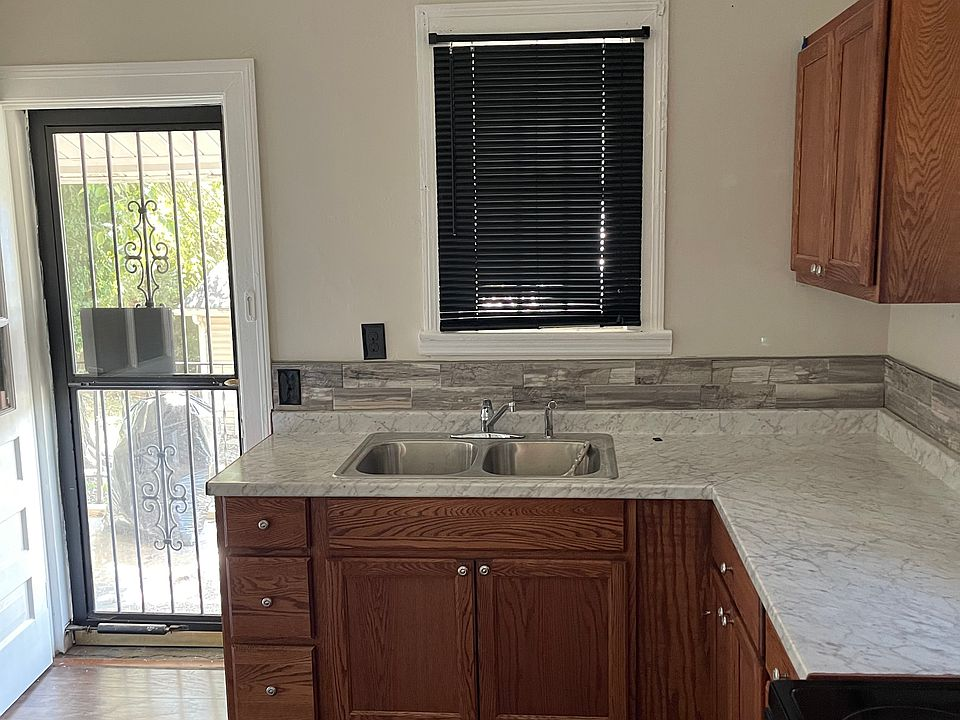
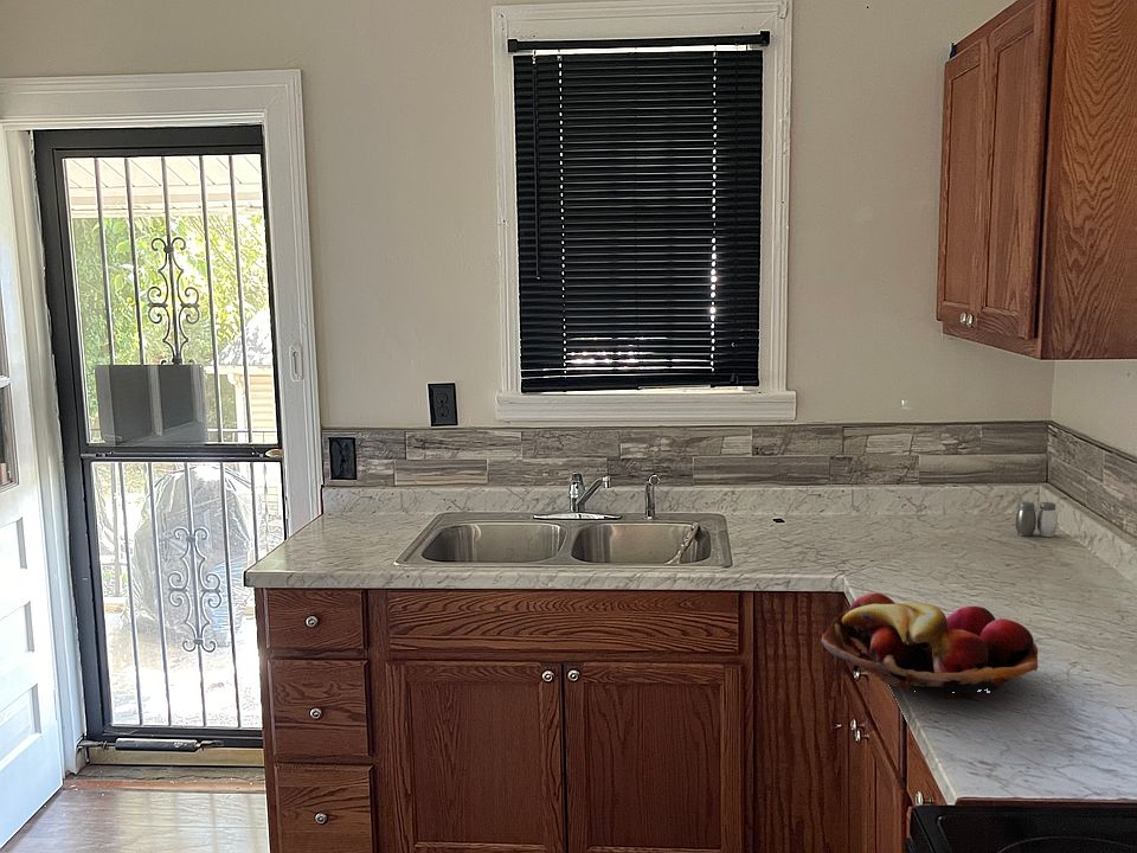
+ salt and pepper shaker [1015,500,1059,538]
+ fruit basket [820,591,1039,700]
